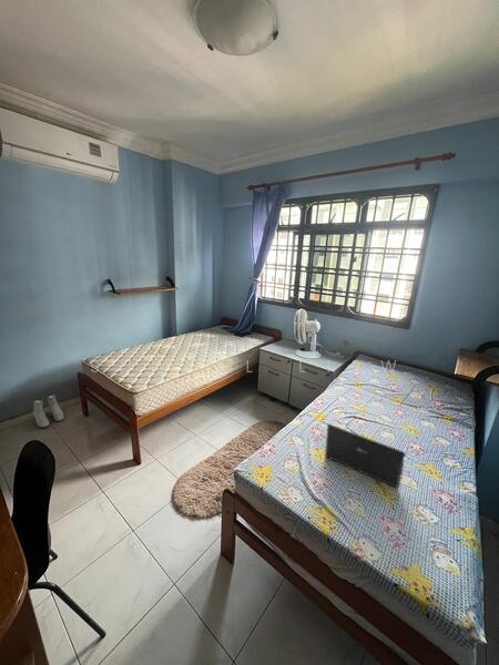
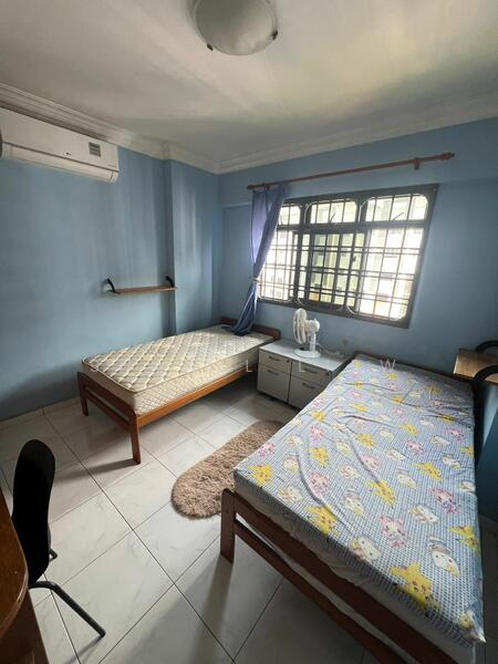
- boots [32,392,64,429]
- laptop [324,423,406,489]
